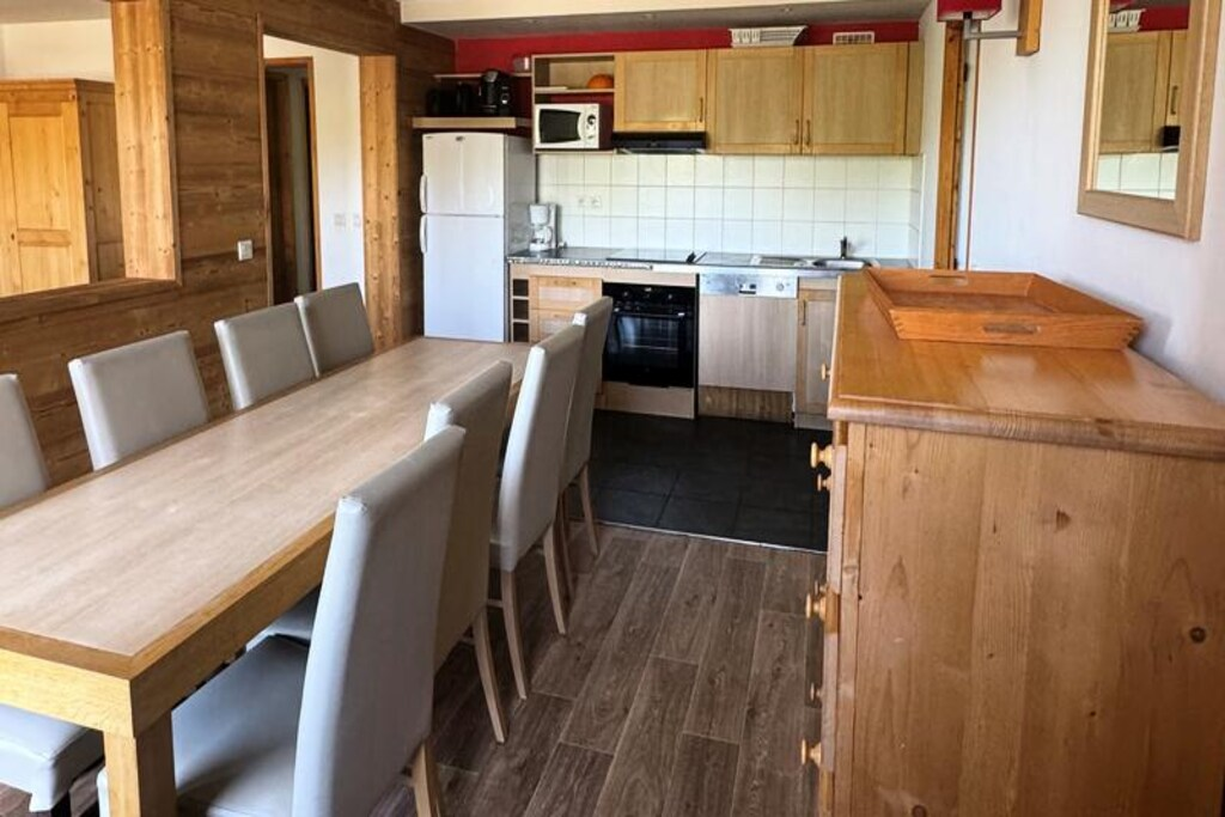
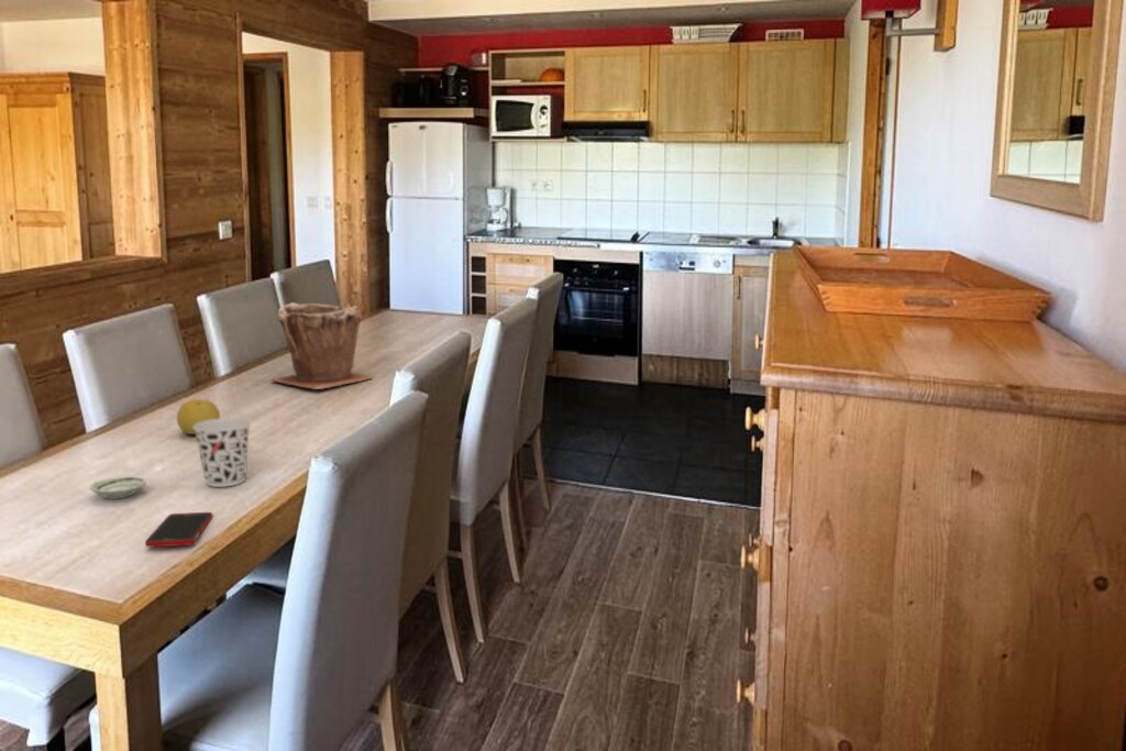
+ cell phone [144,511,213,548]
+ plant pot [269,301,374,390]
+ fruit [176,398,221,435]
+ cup [194,418,252,488]
+ saucer [89,475,146,500]
